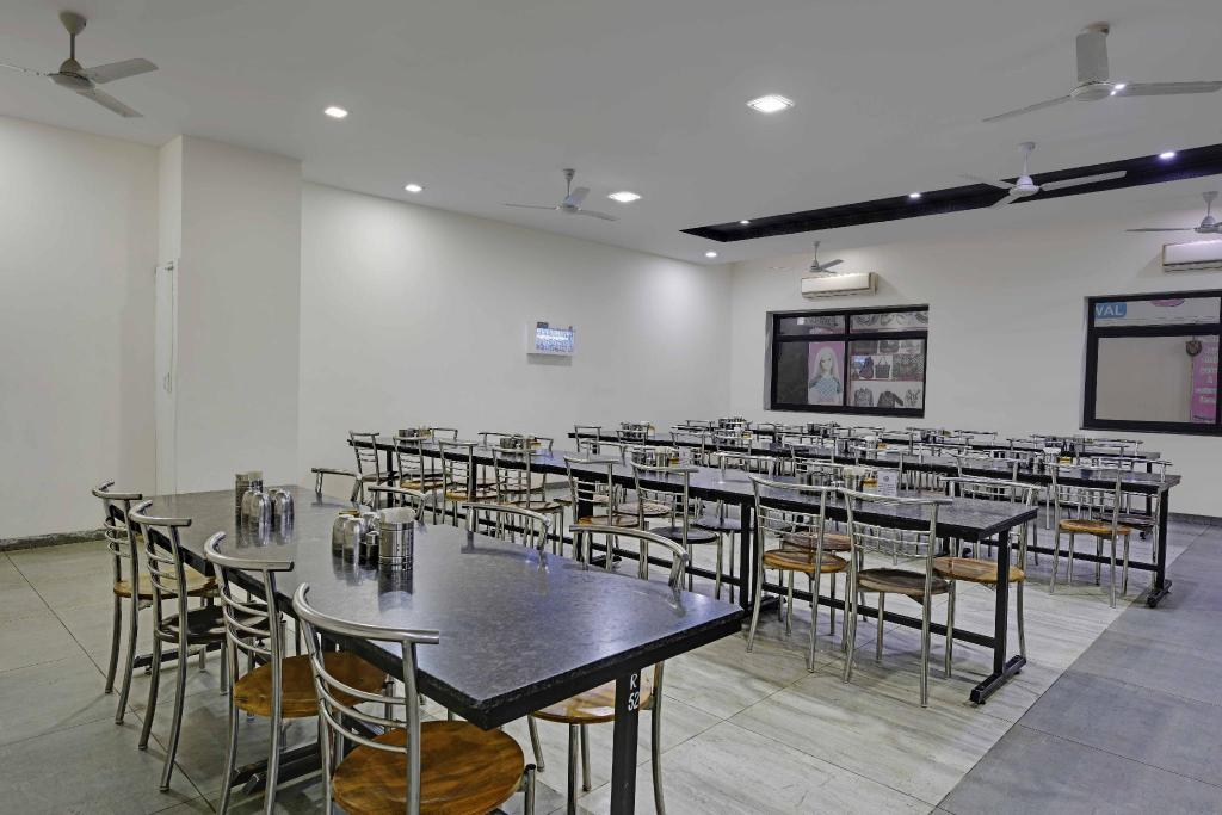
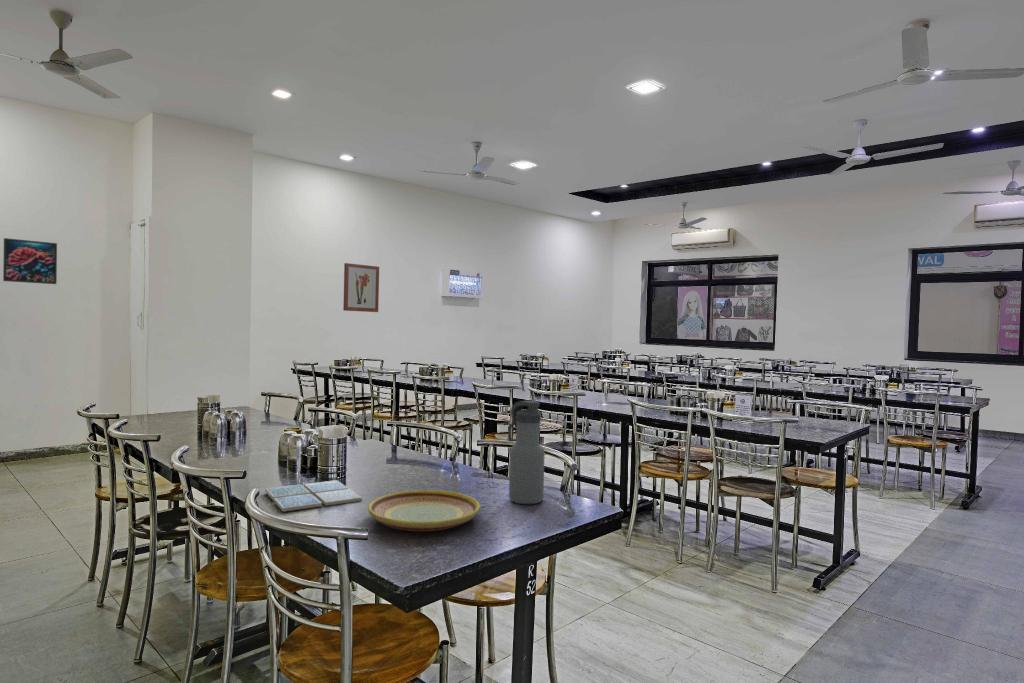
+ water bottle [507,400,546,505]
+ drink coaster [264,479,363,513]
+ plate [367,489,481,532]
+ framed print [2,237,58,285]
+ wall art [342,262,380,313]
